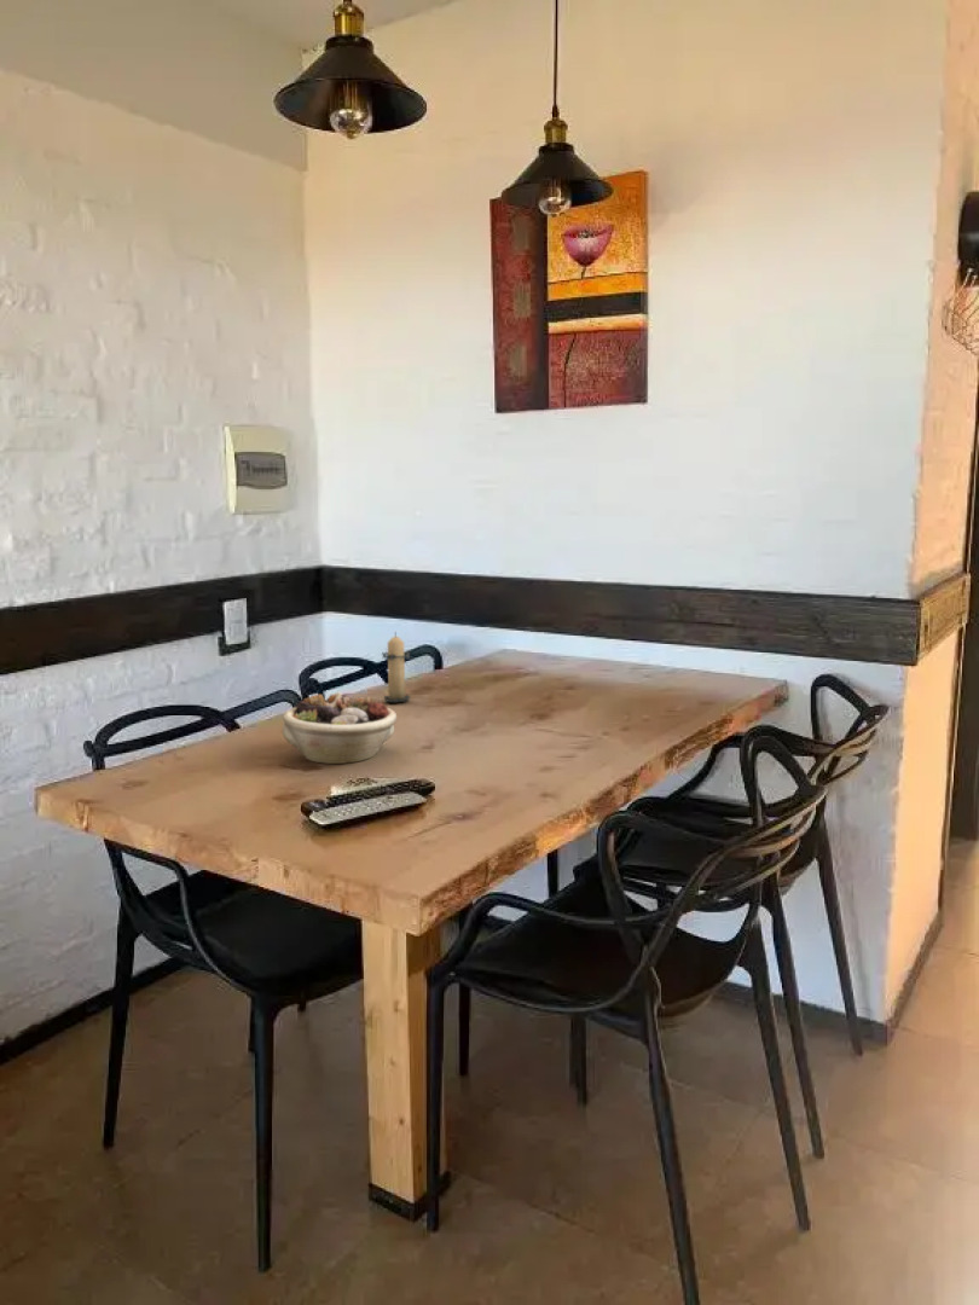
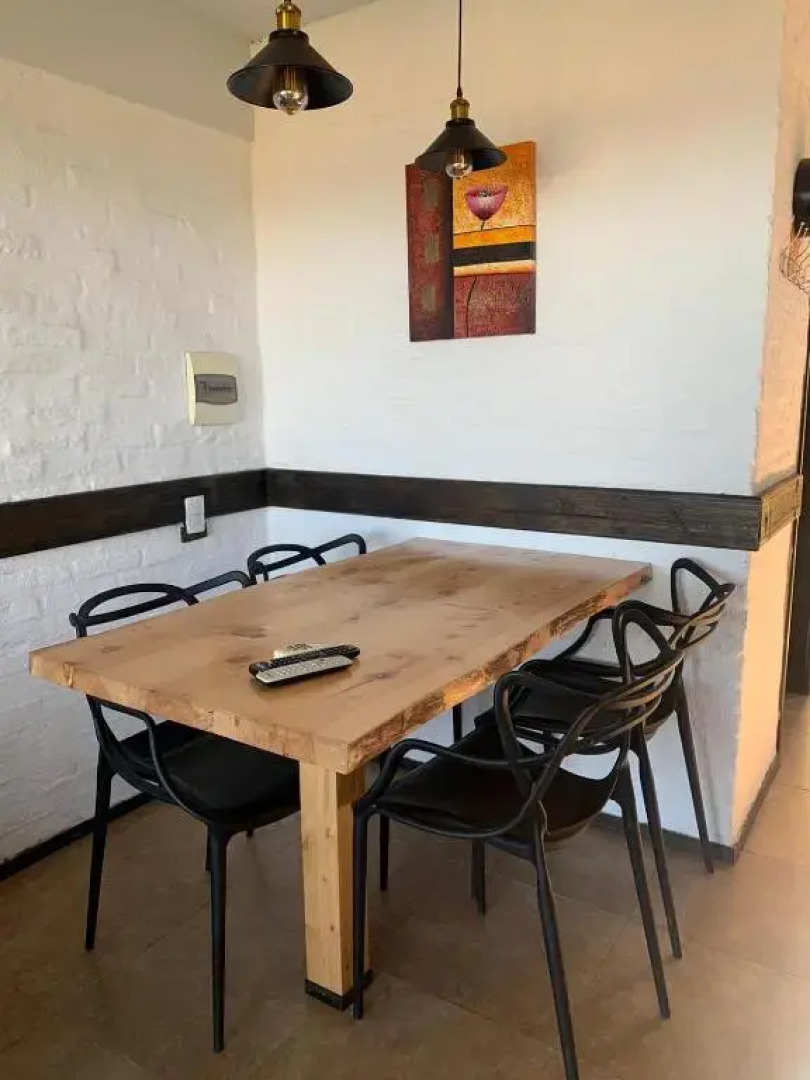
- candle [382,631,412,703]
- succulent planter [282,690,398,765]
